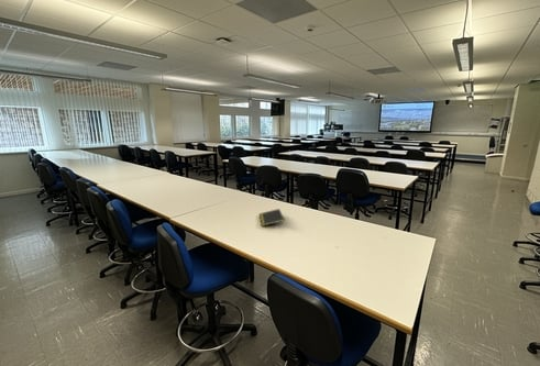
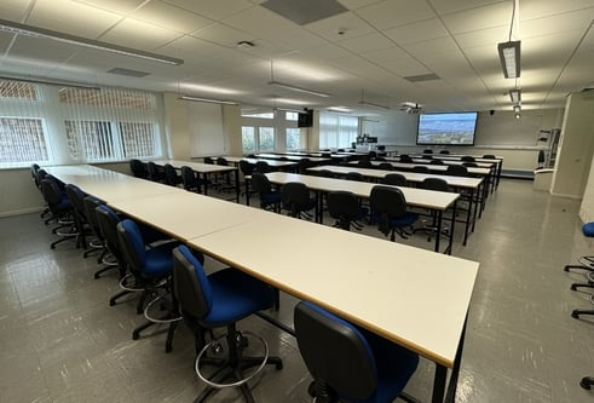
- notepad [257,208,286,228]
